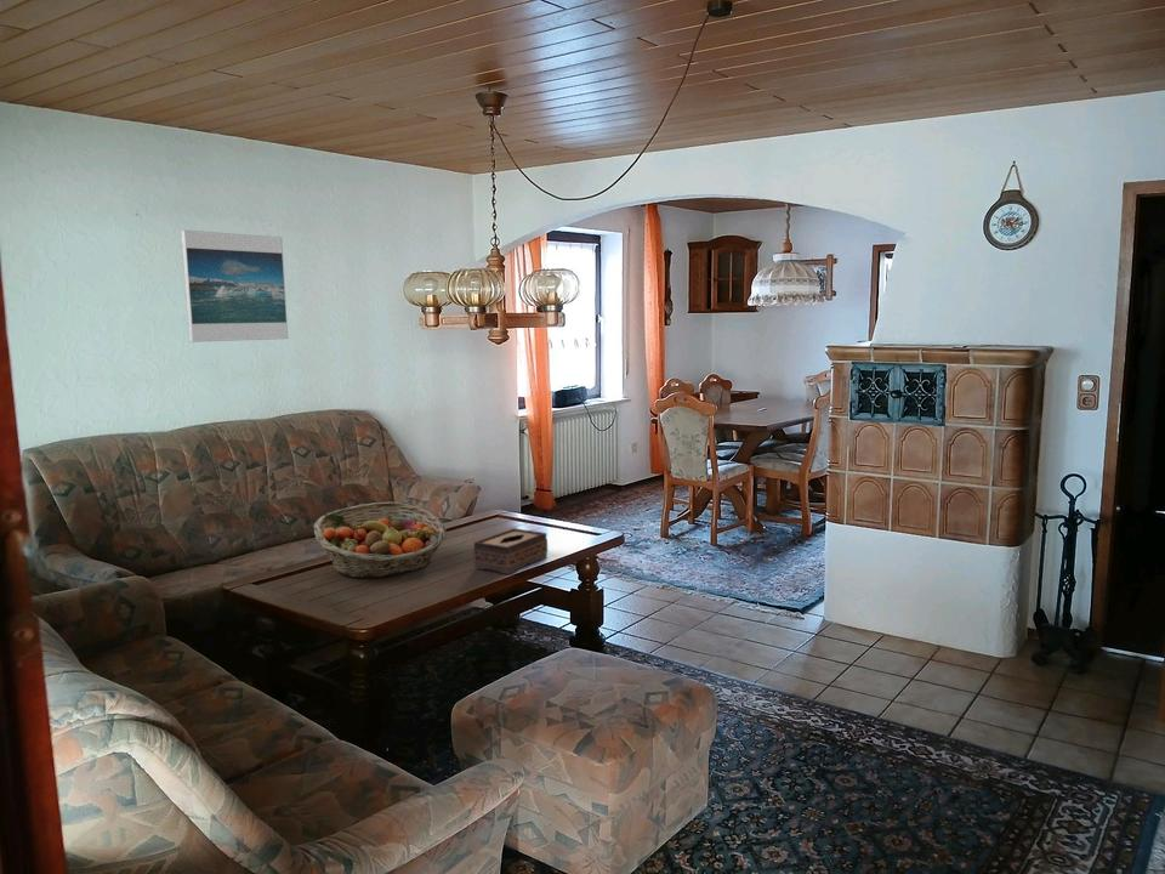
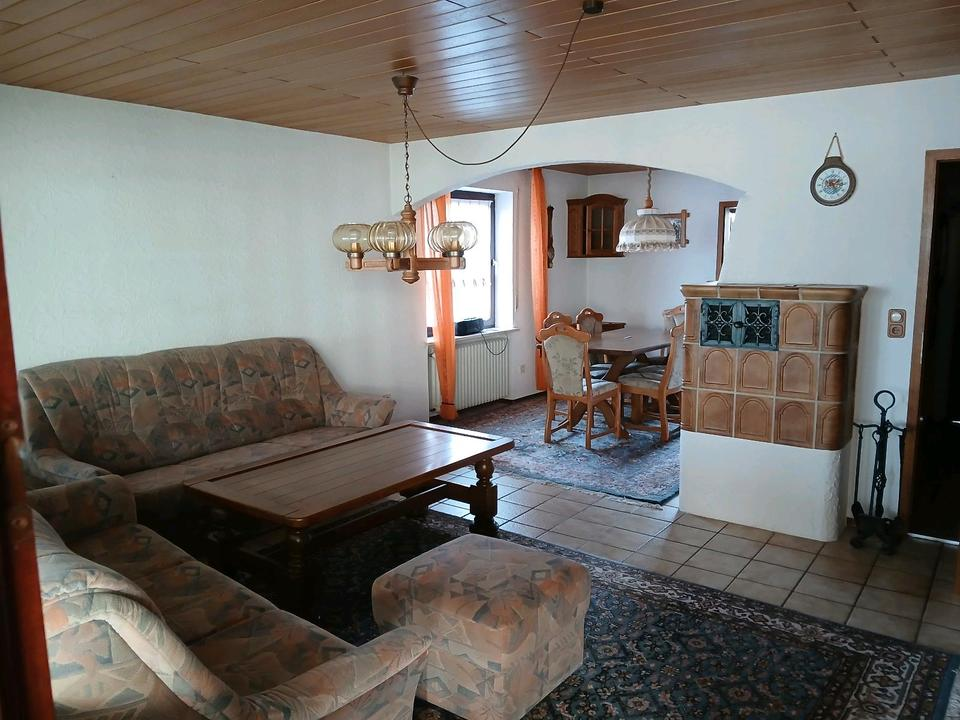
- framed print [180,229,289,344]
- tissue box [472,527,549,575]
- fruit basket [313,501,448,579]
